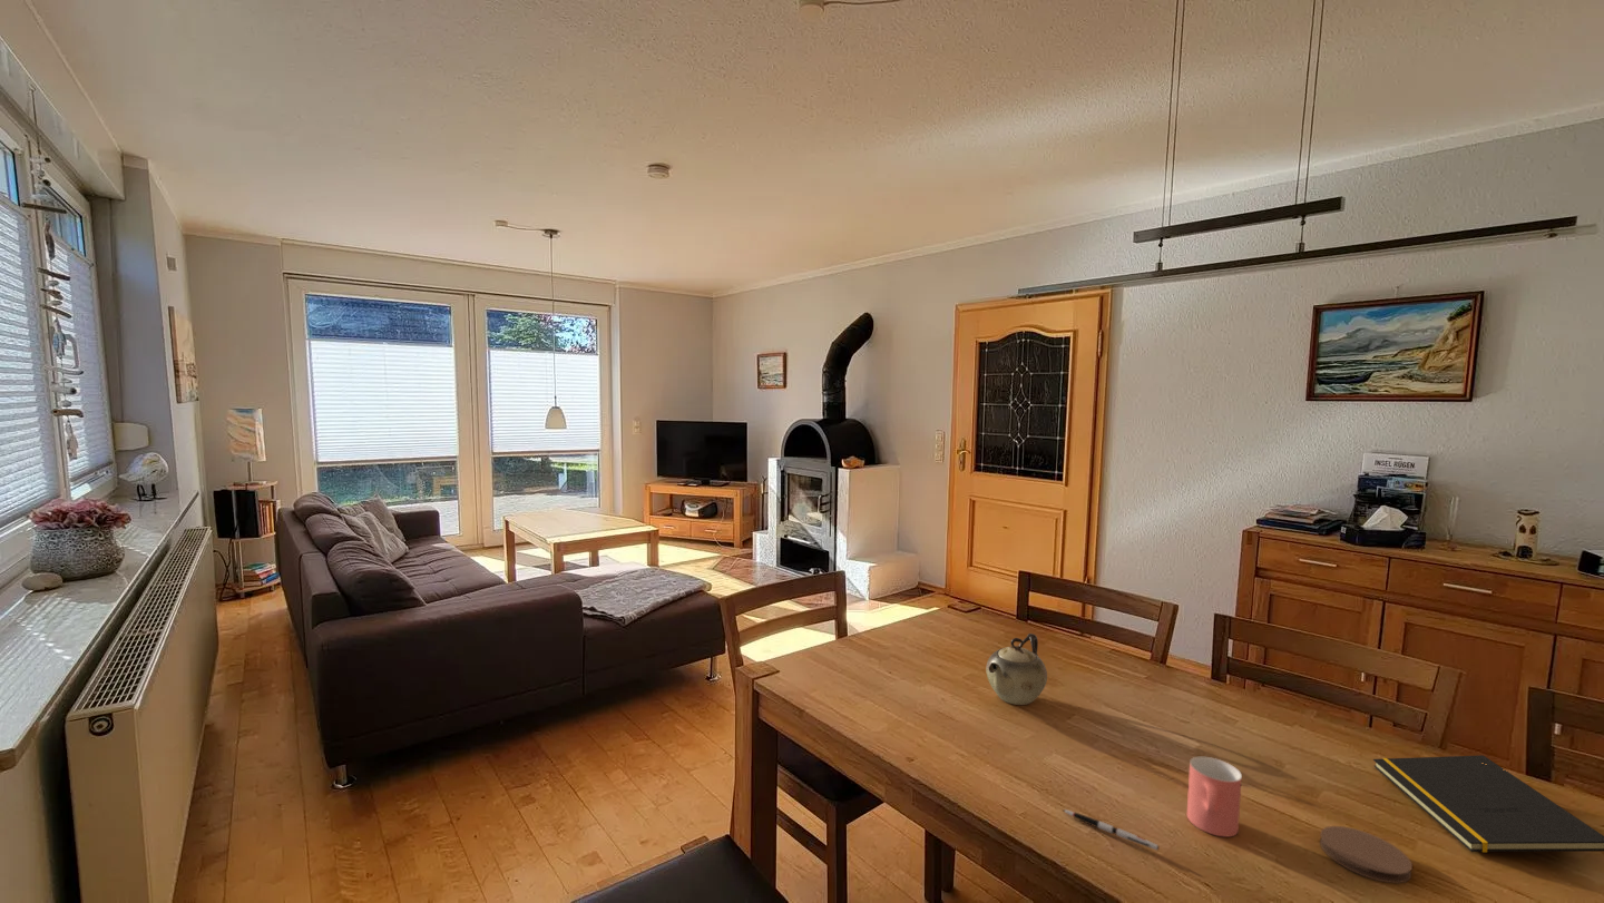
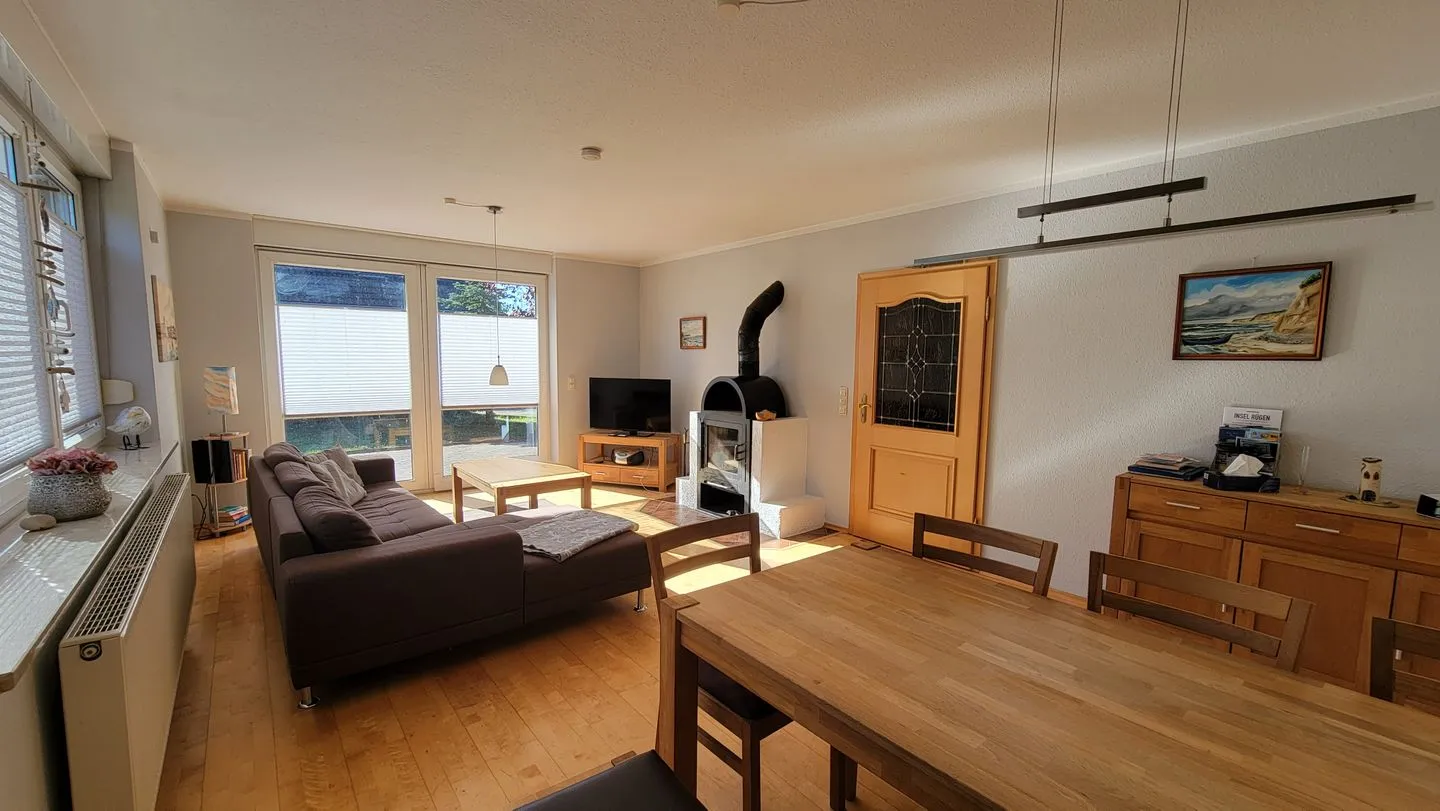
- coaster [1319,825,1414,884]
- cup [1186,756,1243,837]
- teapot [985,632,1048,706]
- pen [1062,808,1161,852]
- notepad [1372,754,1604,853]
